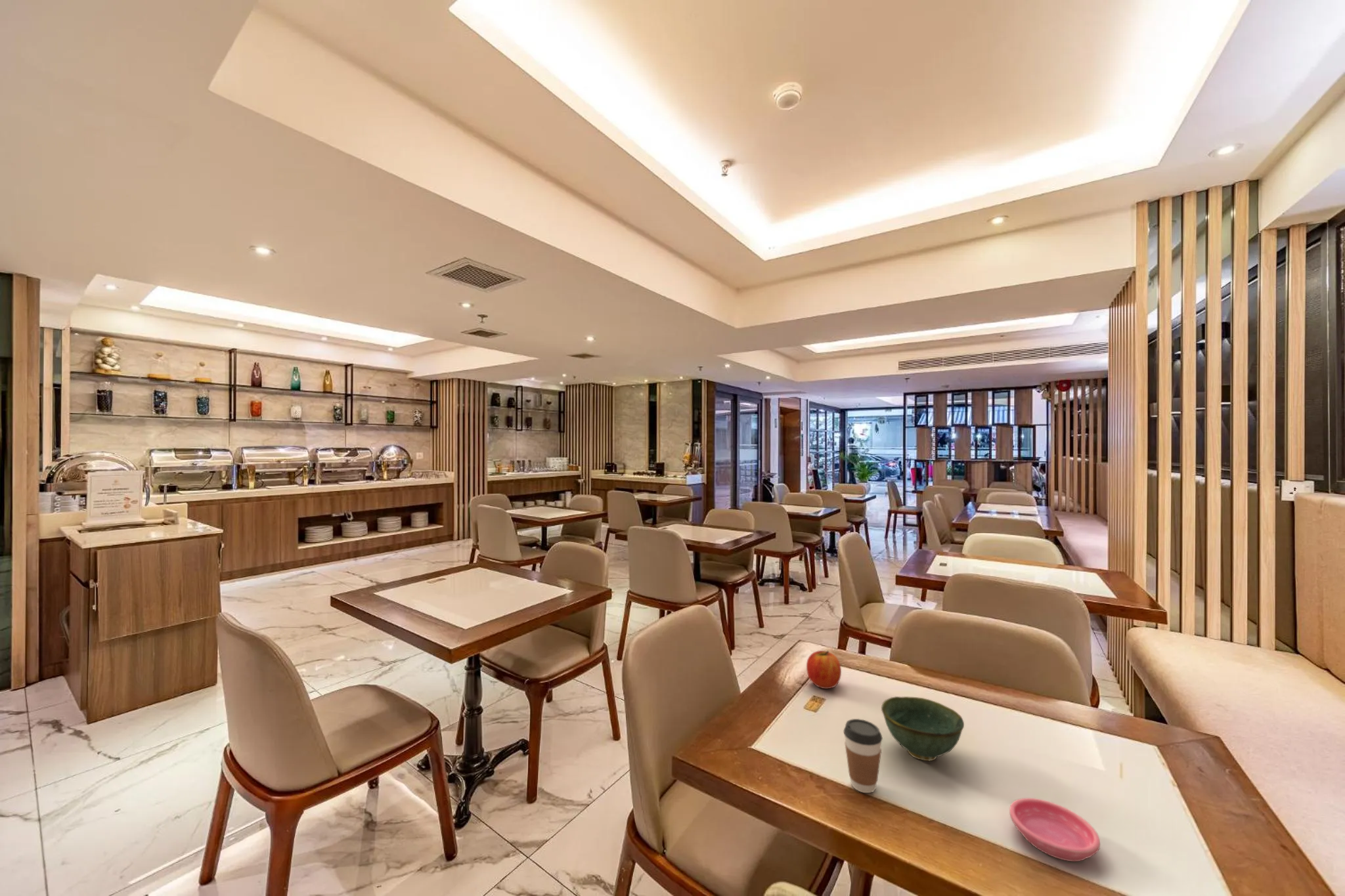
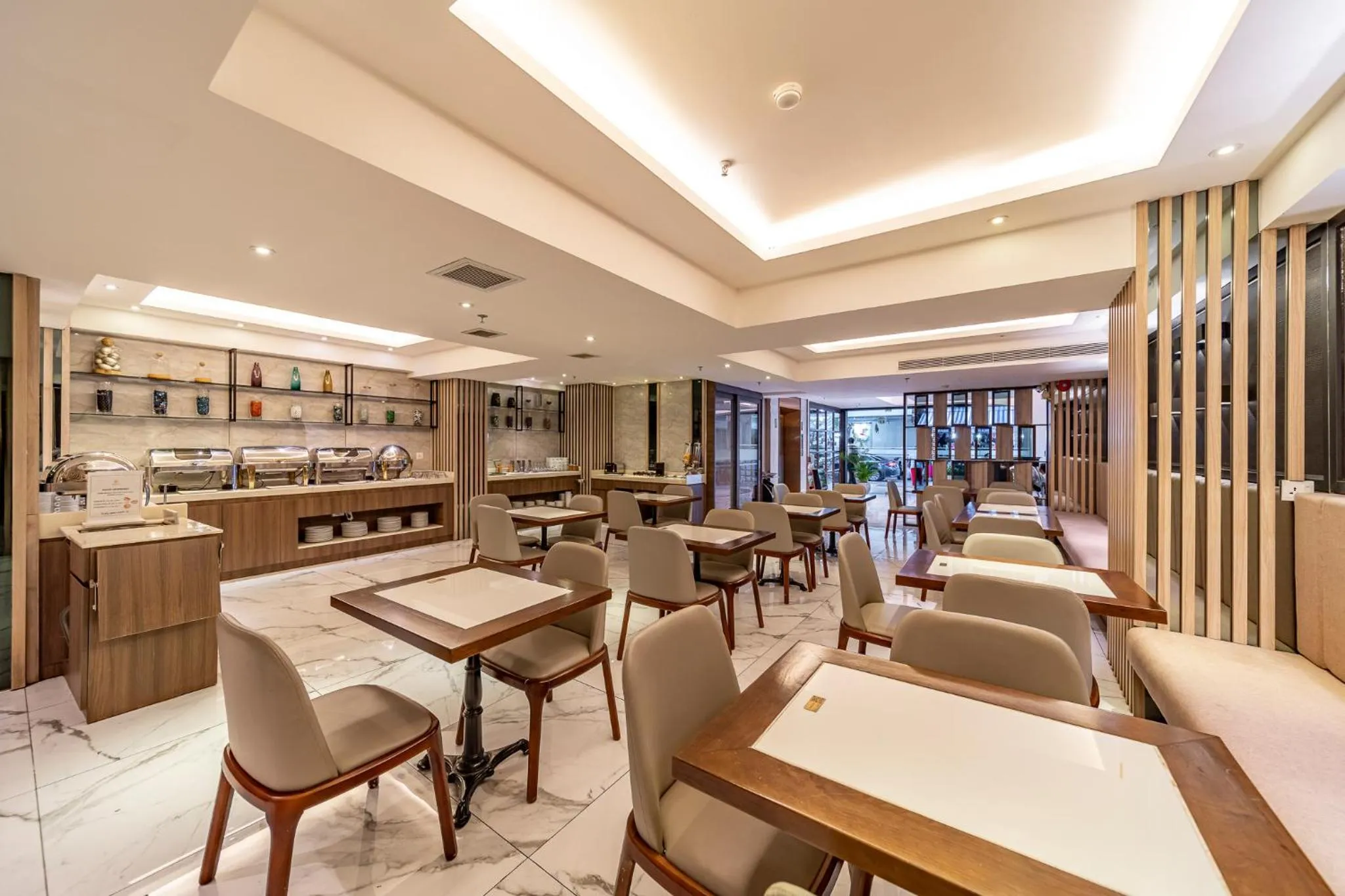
- coffee cup [843,718,883,794]
- bowl [881,696,965,761]
- saucer [1009,798,1101,862]
- apple [806,650,842,689]
